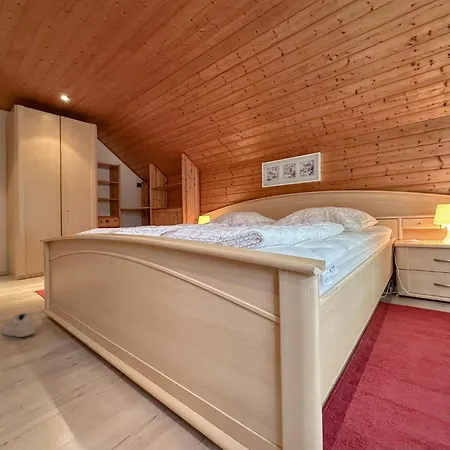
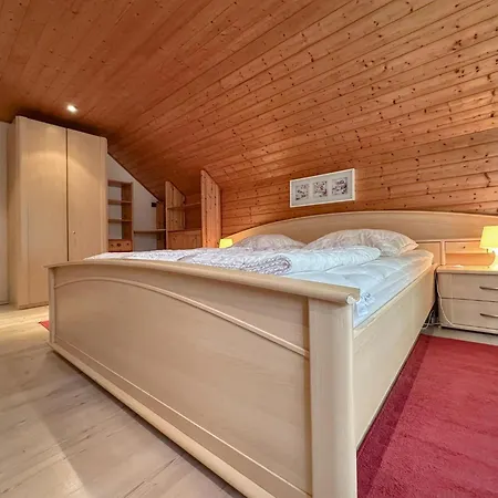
- shoe [1,311,36,338]
